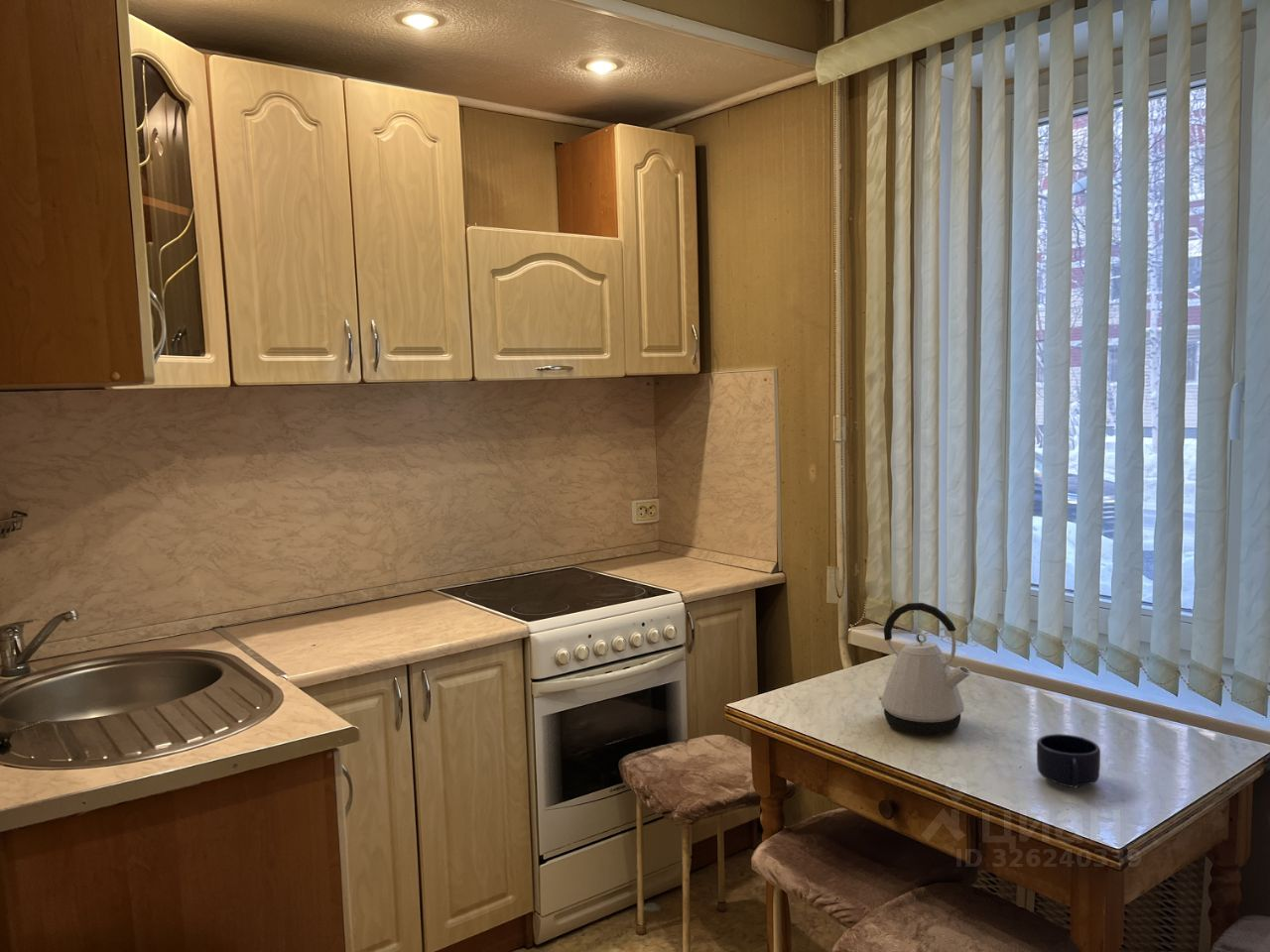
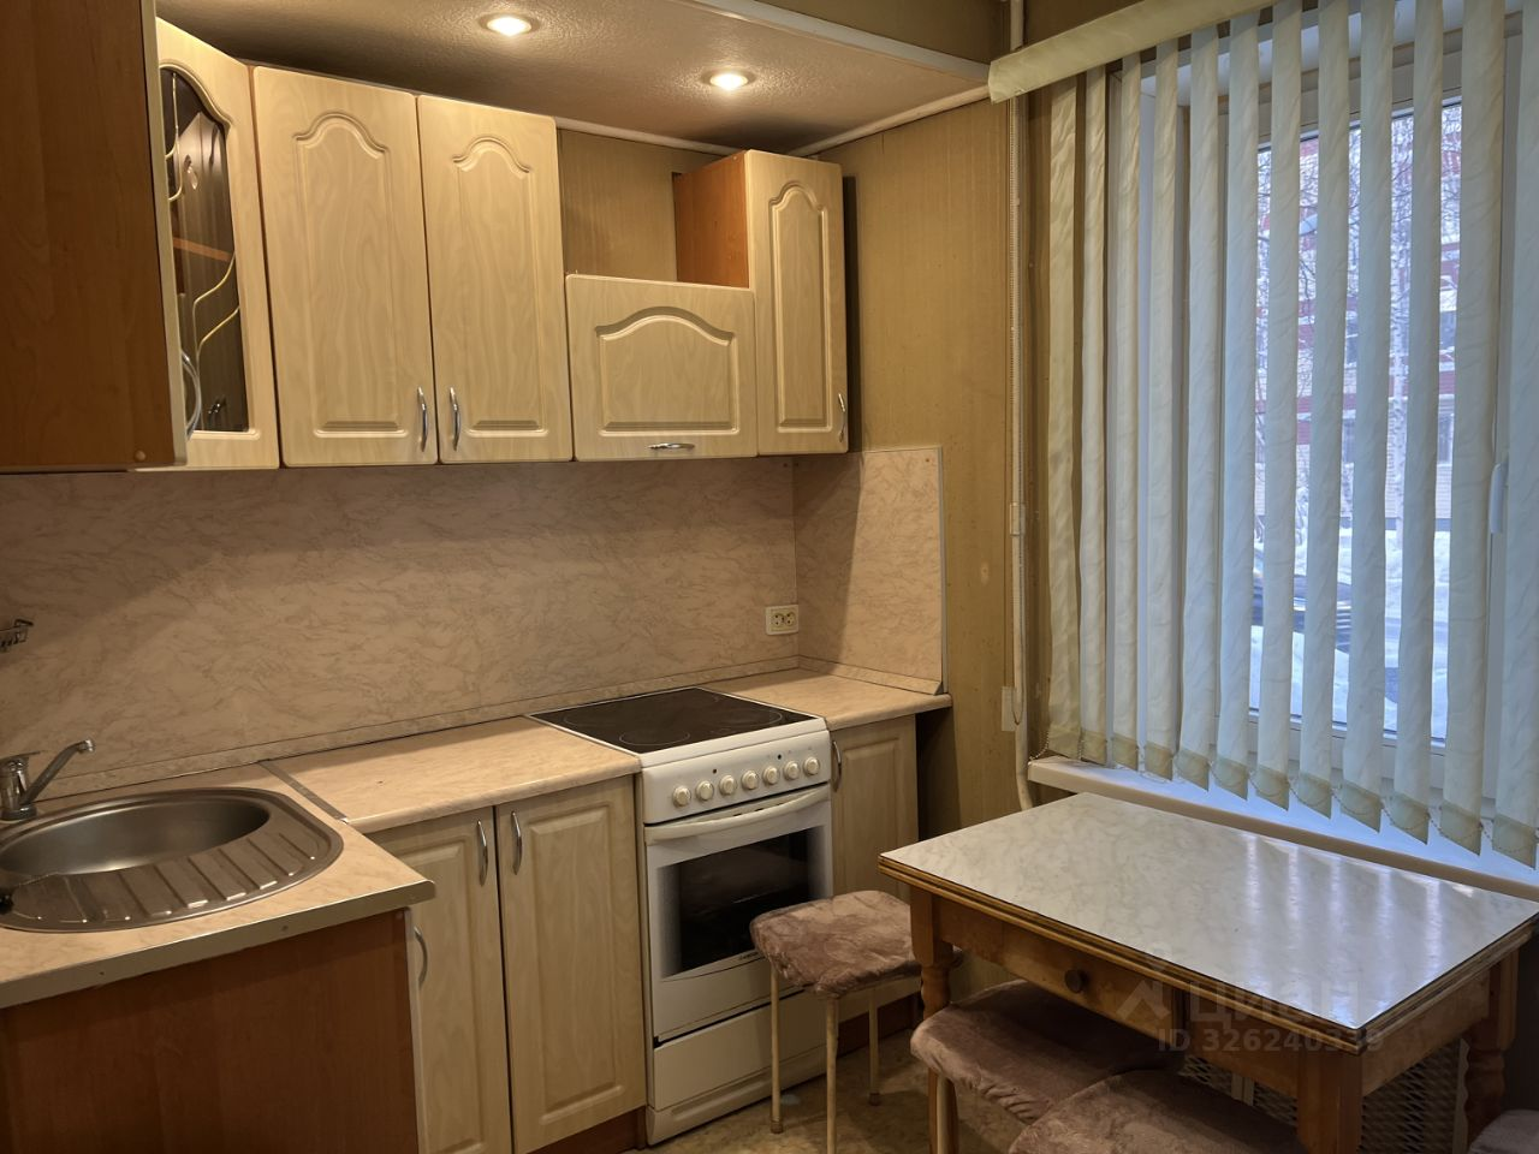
- mug [1036,733,1101,789]
- kettle [878,602,972,736]
